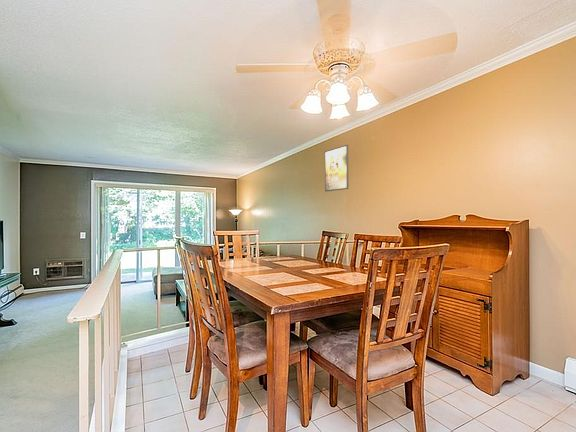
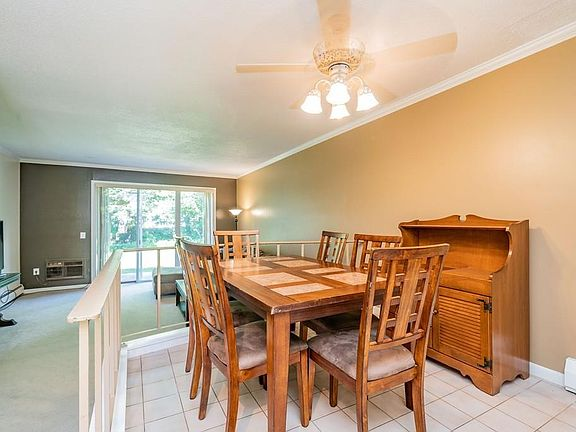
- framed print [324,144,350,192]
